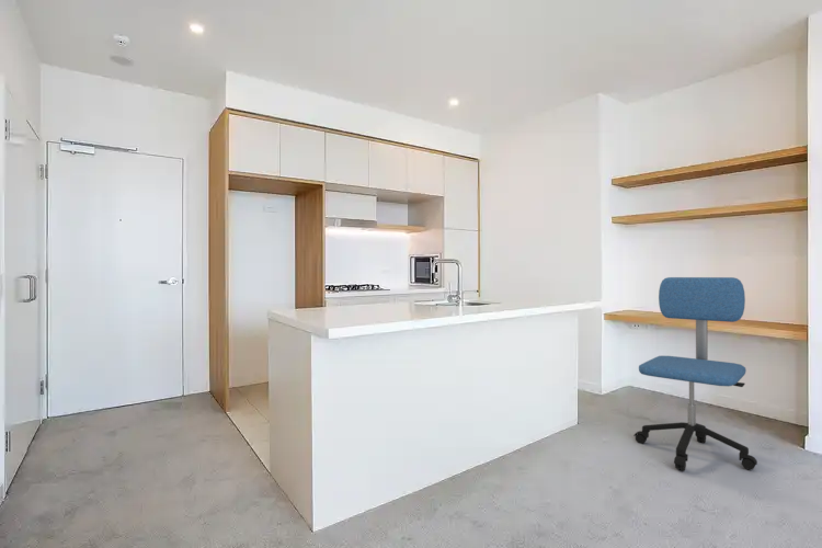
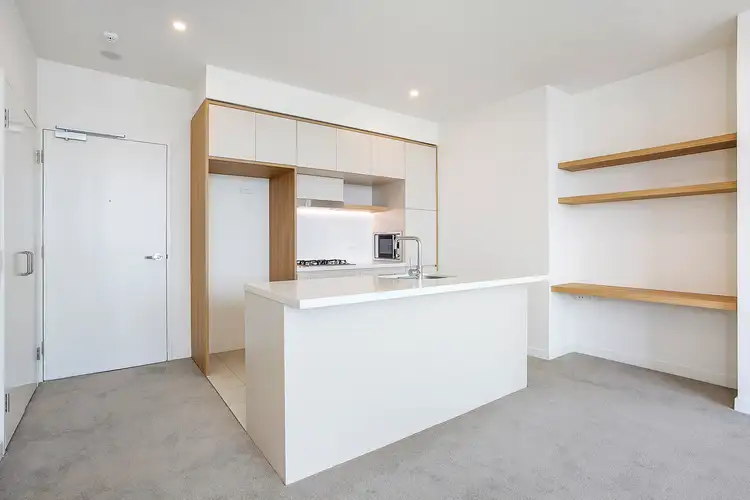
- office chair [632,276,758,471]
